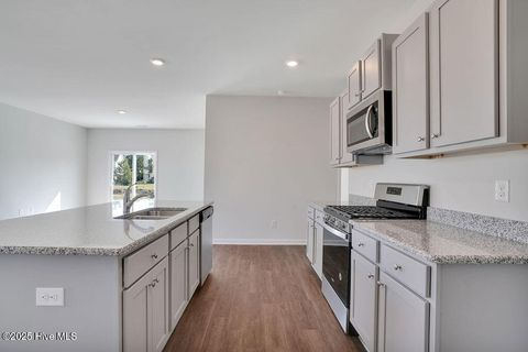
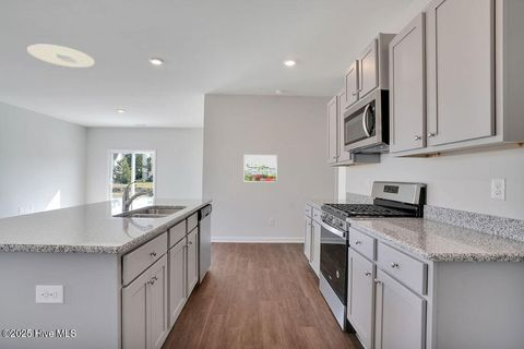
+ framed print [243,154,278,183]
+ ceiling light [26,44,96,69]
